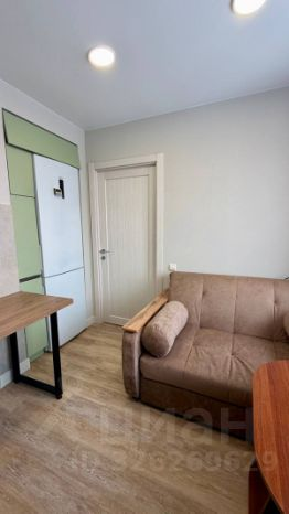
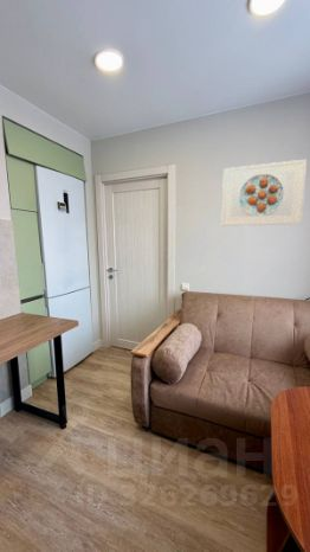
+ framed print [220,159,308,227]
